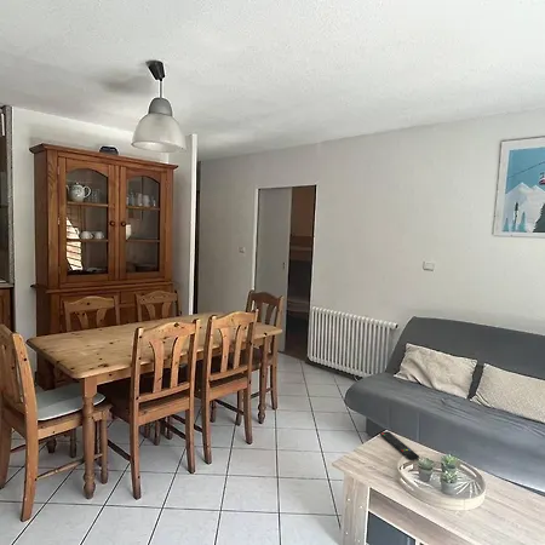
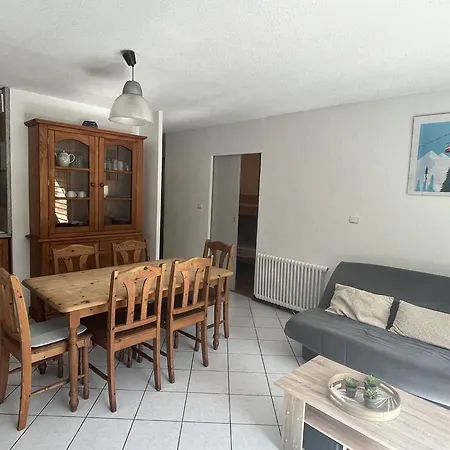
- remote control [379,430,420,461]
